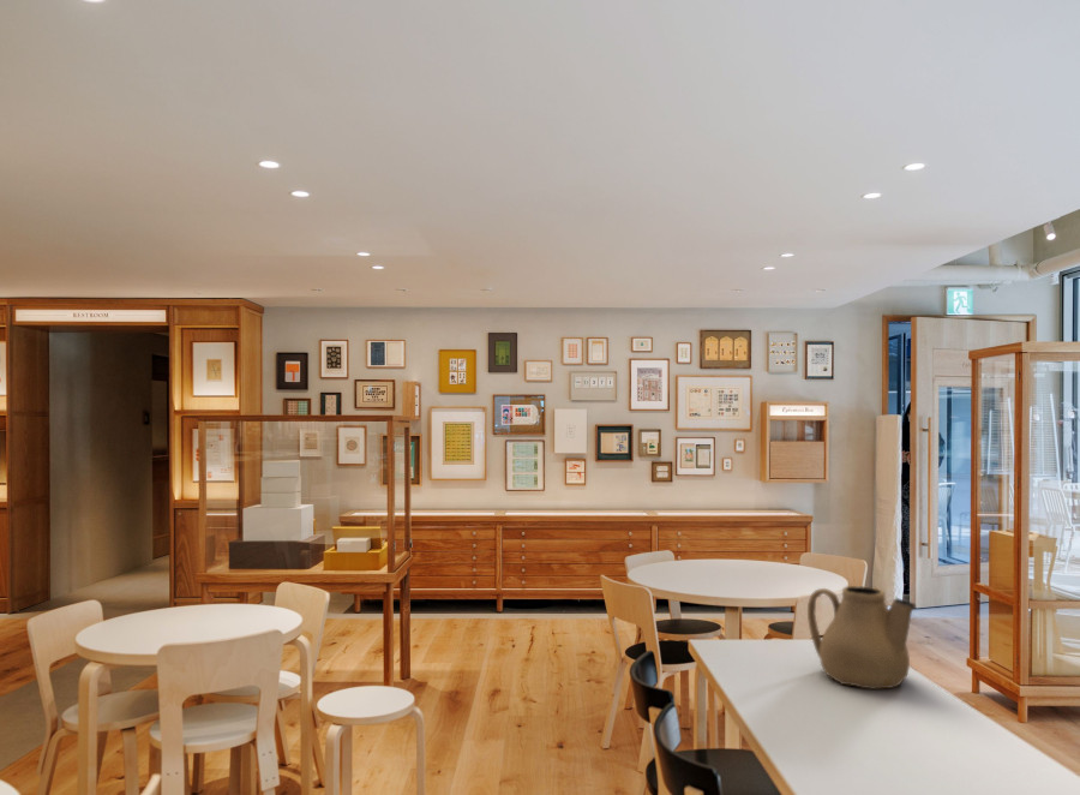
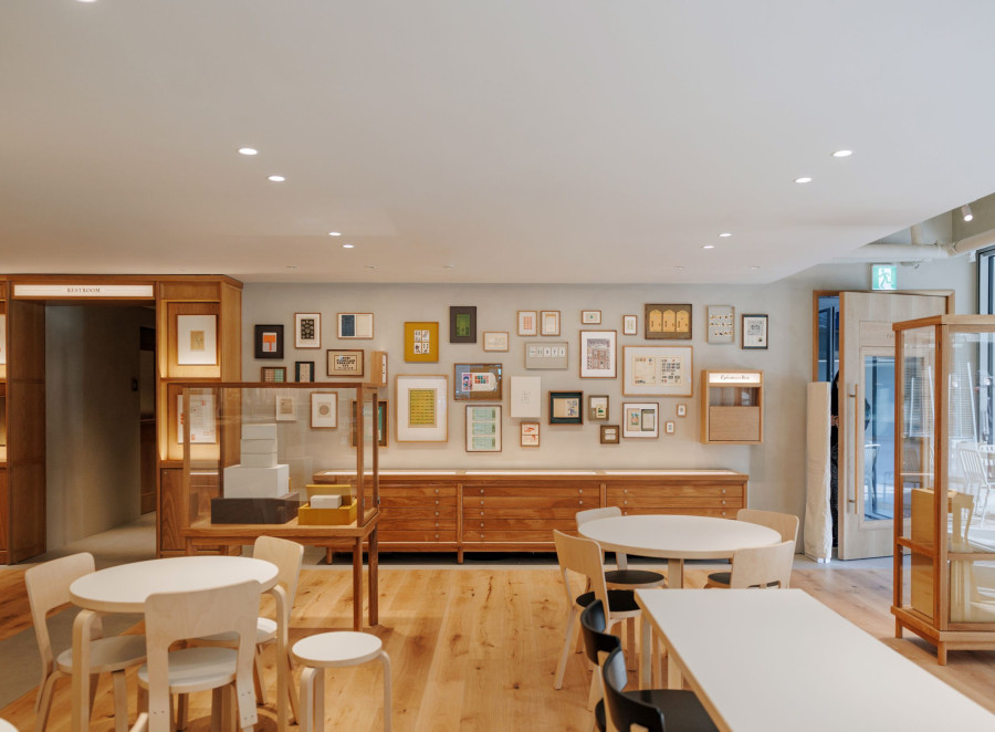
- teapot [806,585,917,691]
